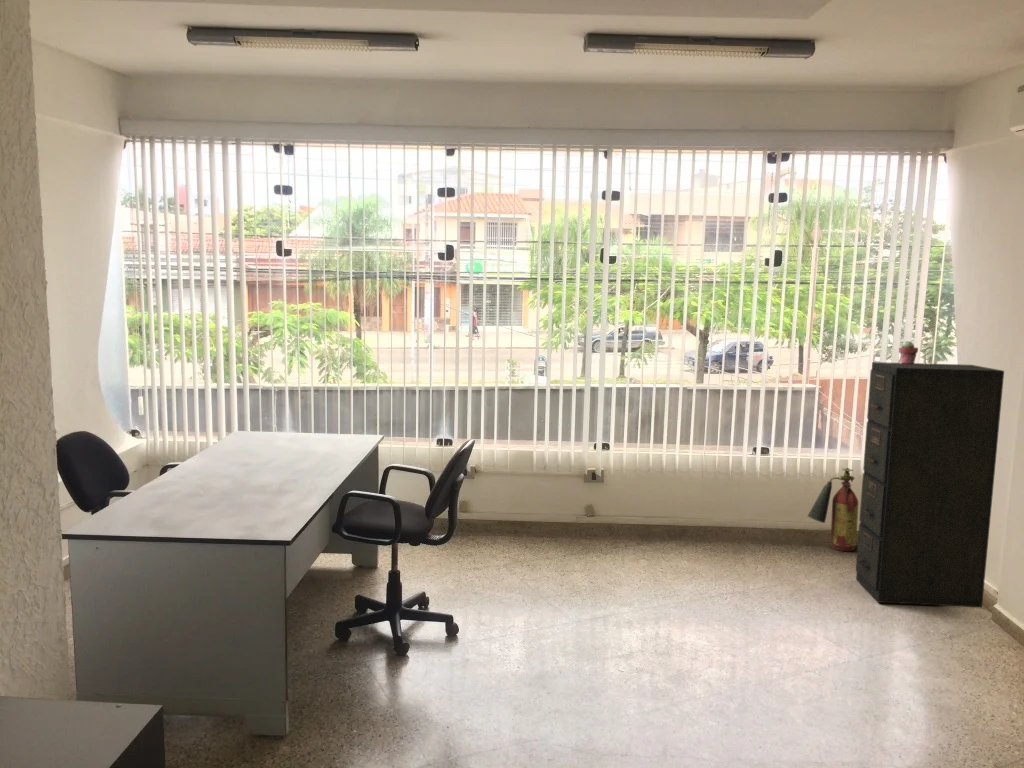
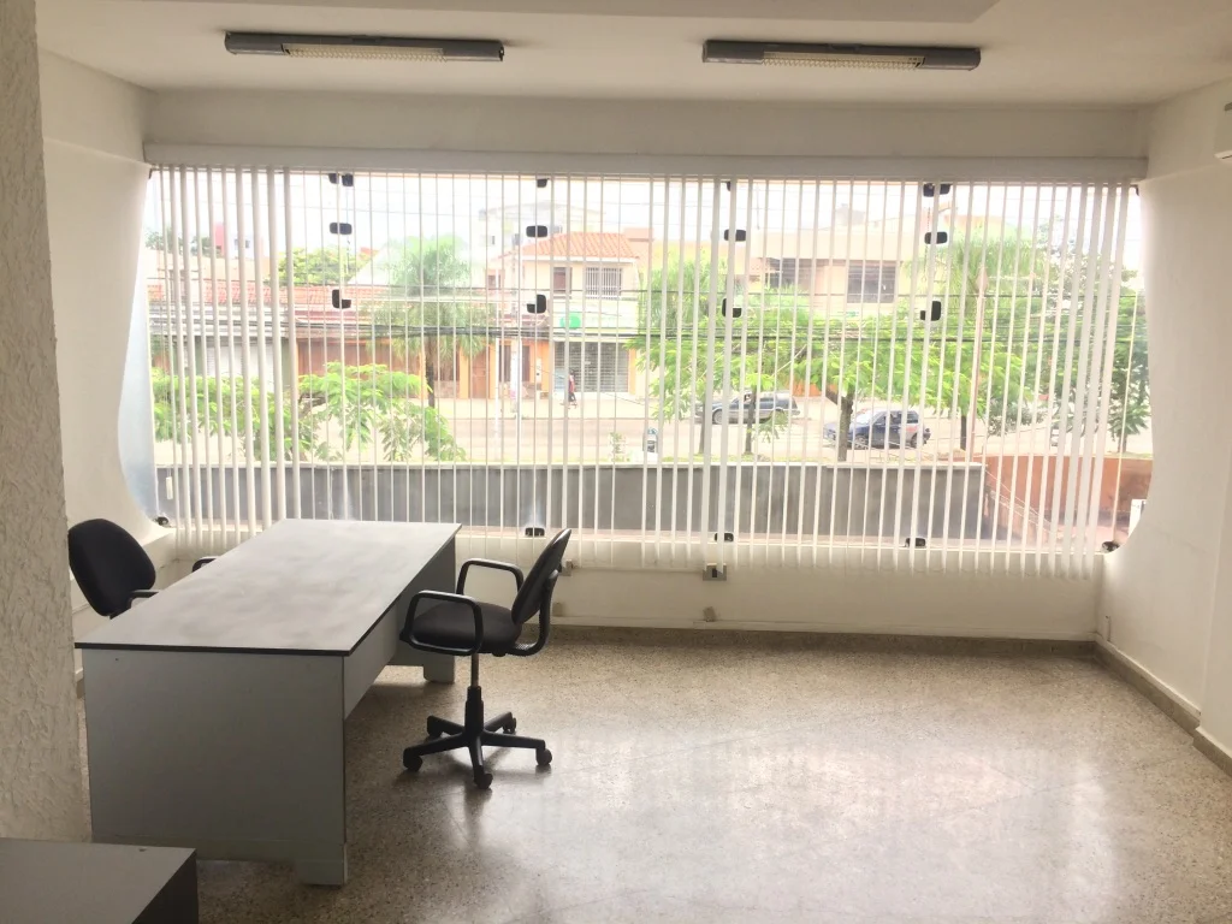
- fire extinguisher [806,467,859,552]
- potted succulent [898,340,919,364]
- filing cabinet [855,361,1005,608]
